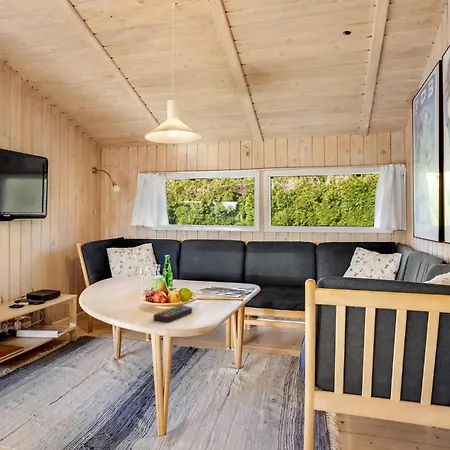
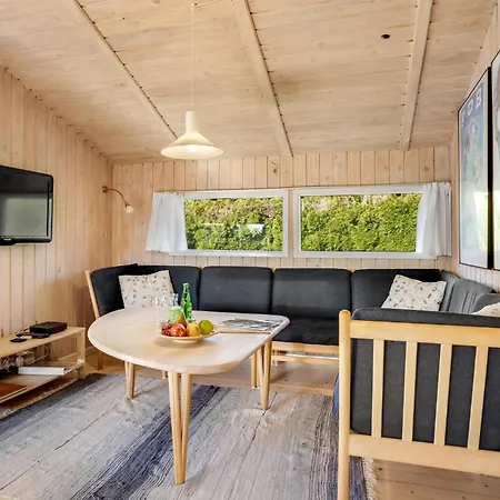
- remote control [153,305,193,323]
